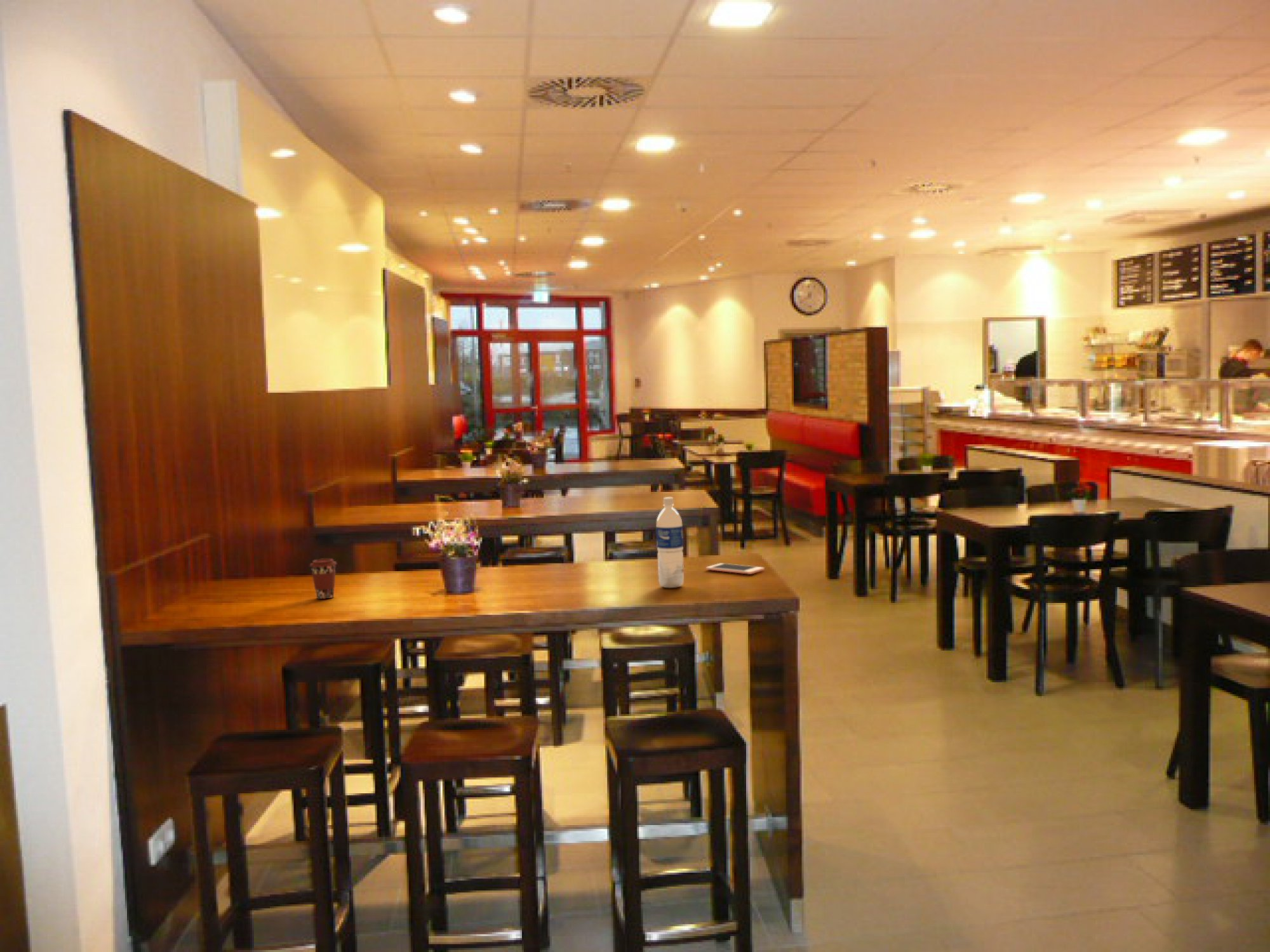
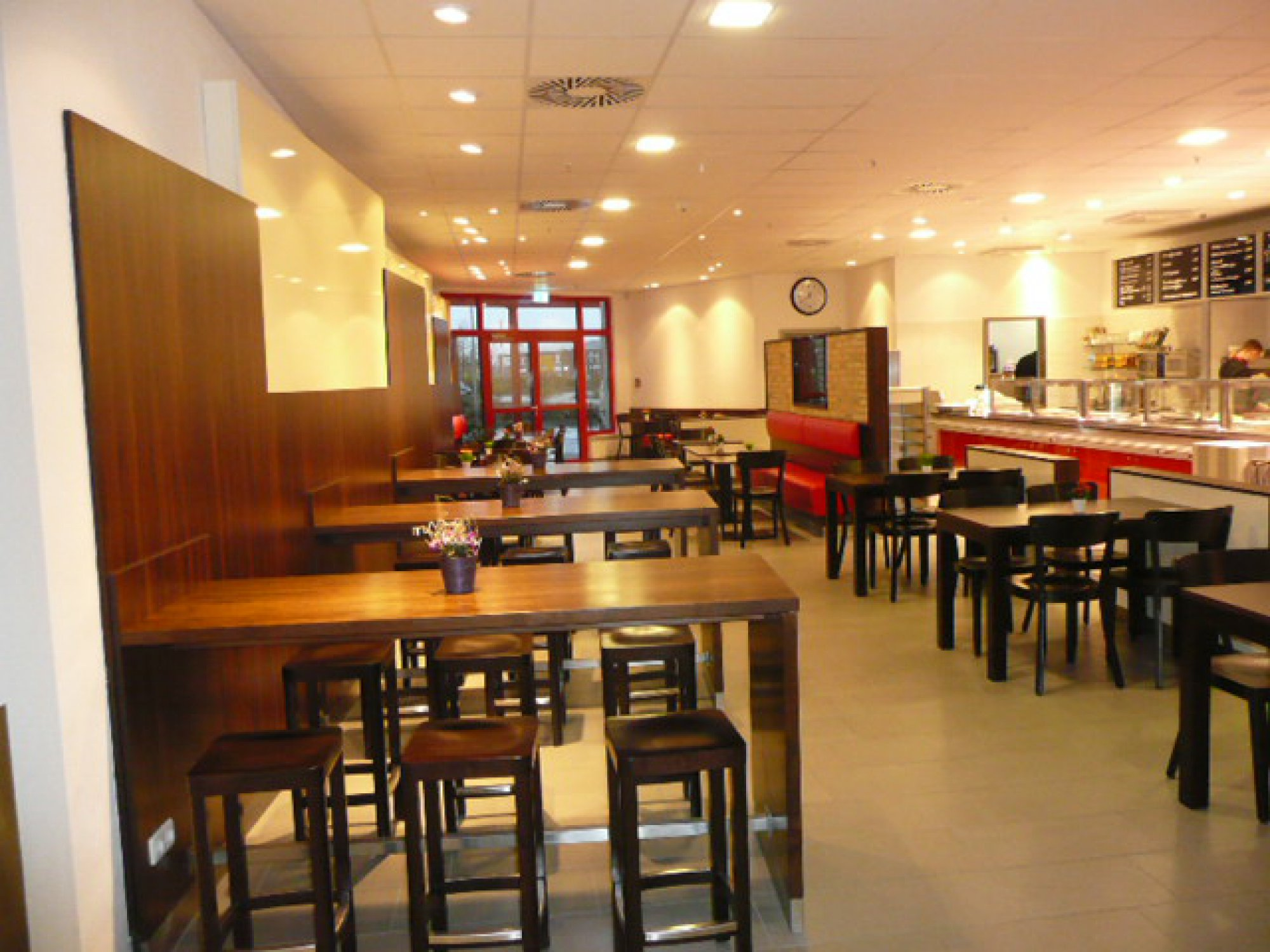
- coffee cup [309,558,337,600]
- cell phone [705,563,765,575]
- water bottle [655,496,685,588]
